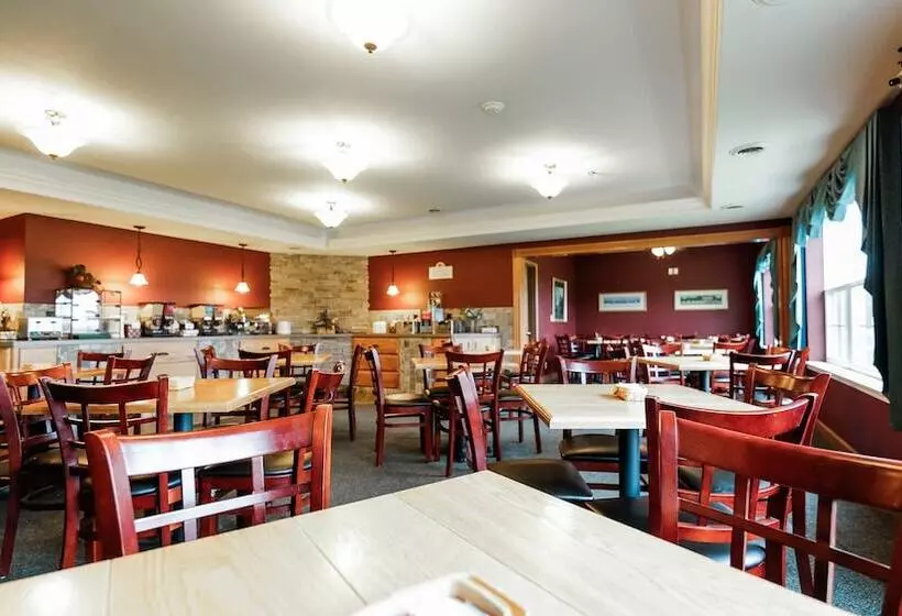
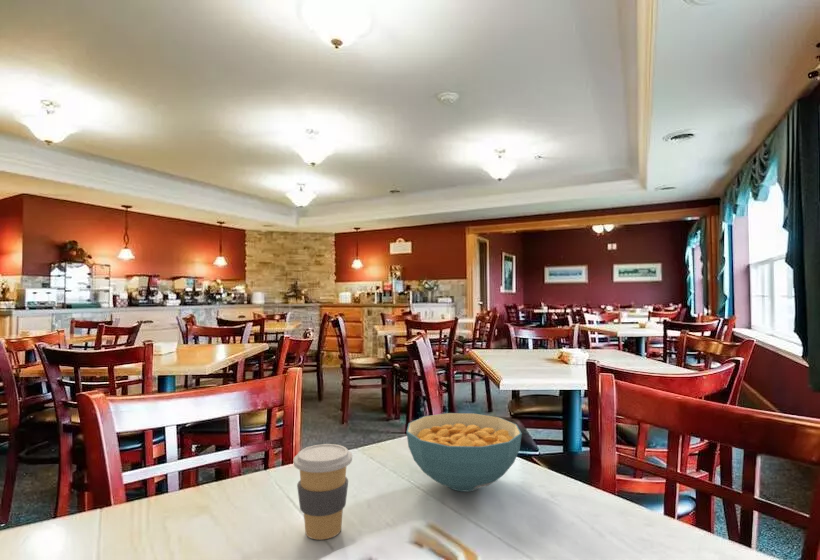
+ cereal bowl [406,412,523,493]
+ coffee cup [292,443,353,541]
